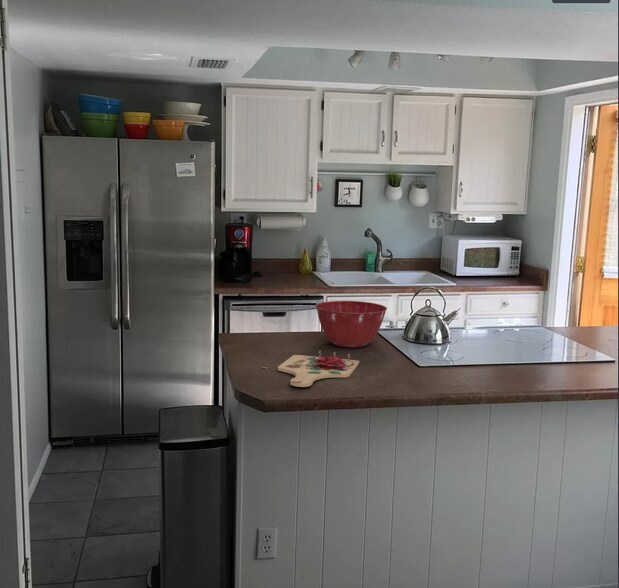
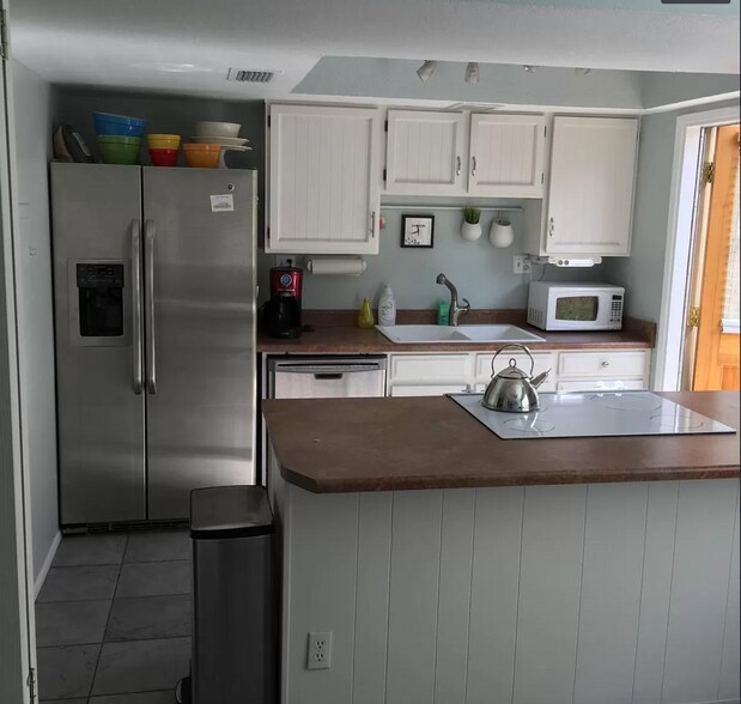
- mixing bowl [314,300,388,348]
- cutting board [277,350,360,388]
